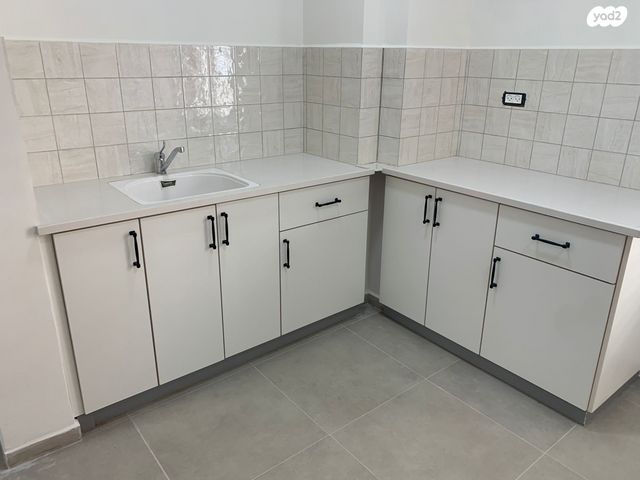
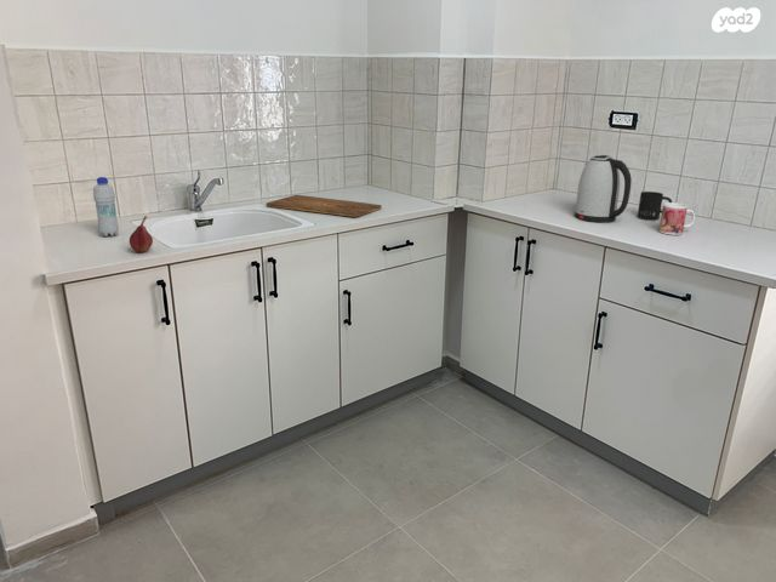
+ cutting board [266,194,383,218]
+ mug [658,201,696,236]
+ mug [637,190,673,221]
+ bottle [92,176,120,238]
+ fruit [129,215,154,253]
+ kettle [574,154,633,223]
